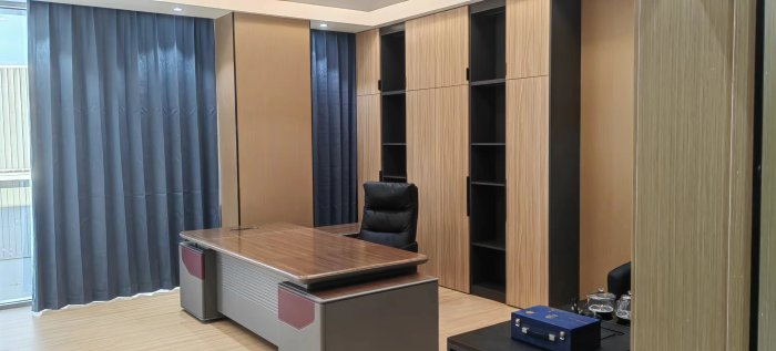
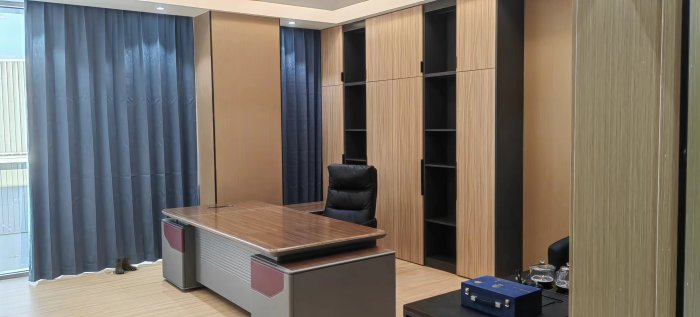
+ boots [114,257,138,275]
